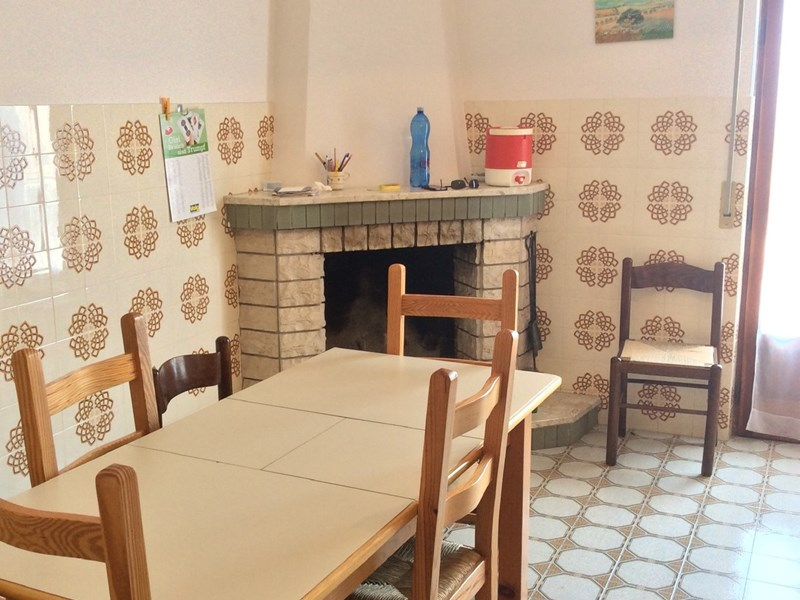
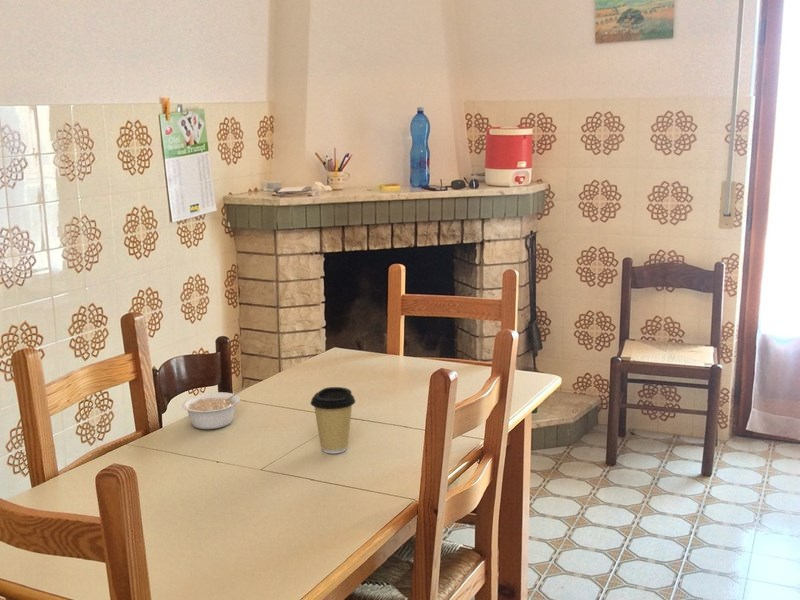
+ legume [181,386,247,430]
+ coffee cup [310,386,356,454]
